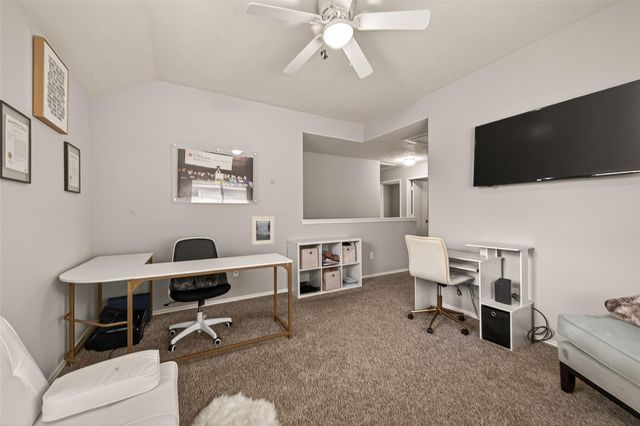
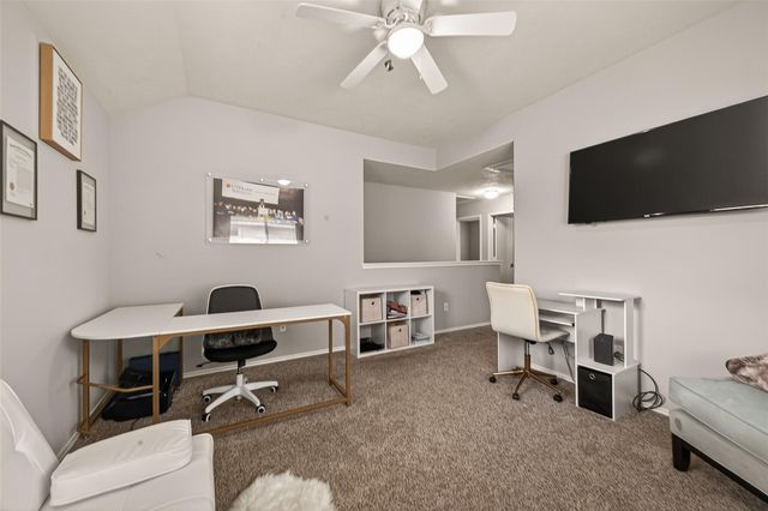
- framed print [251,216,275,246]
